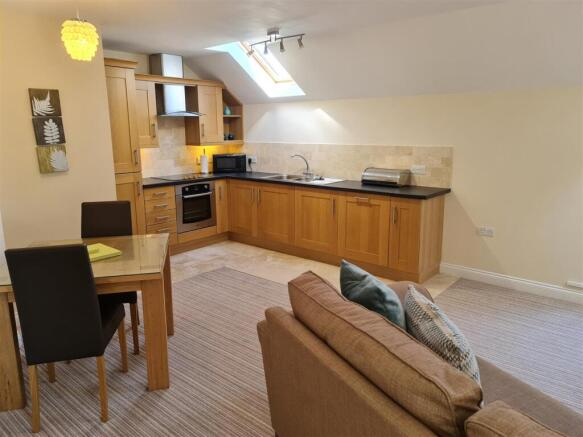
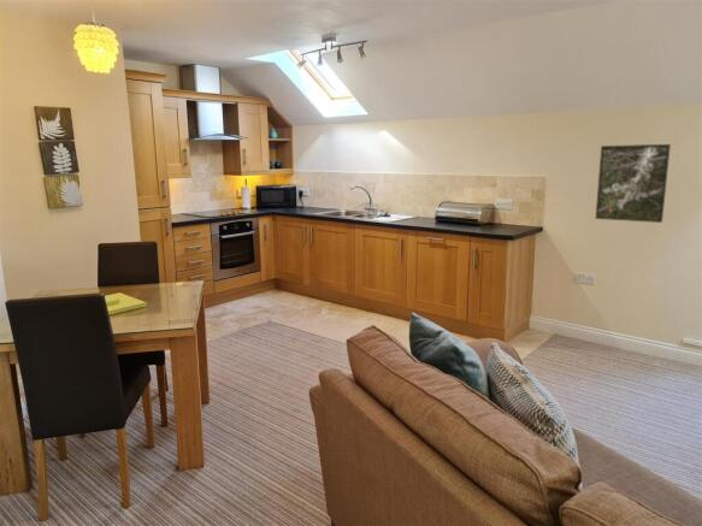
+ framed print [594,143,672,224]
